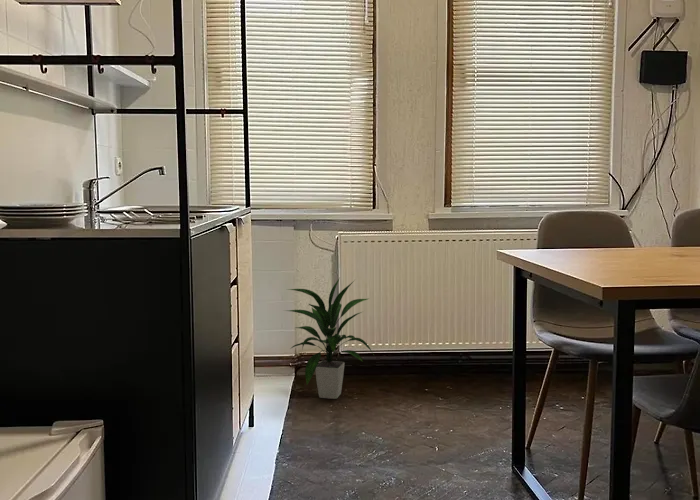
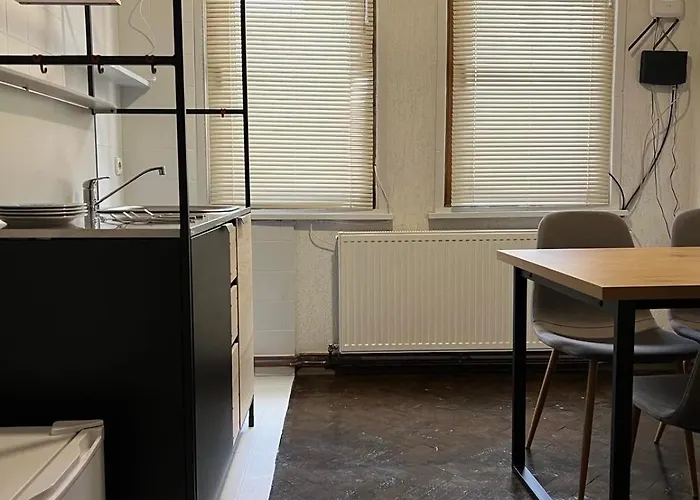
- indoor plant [282,278,375,400]
